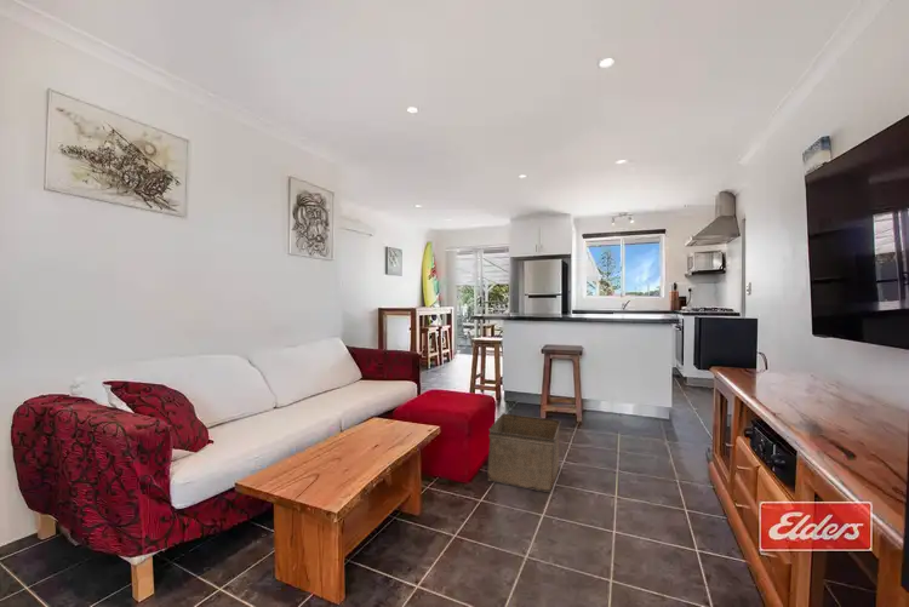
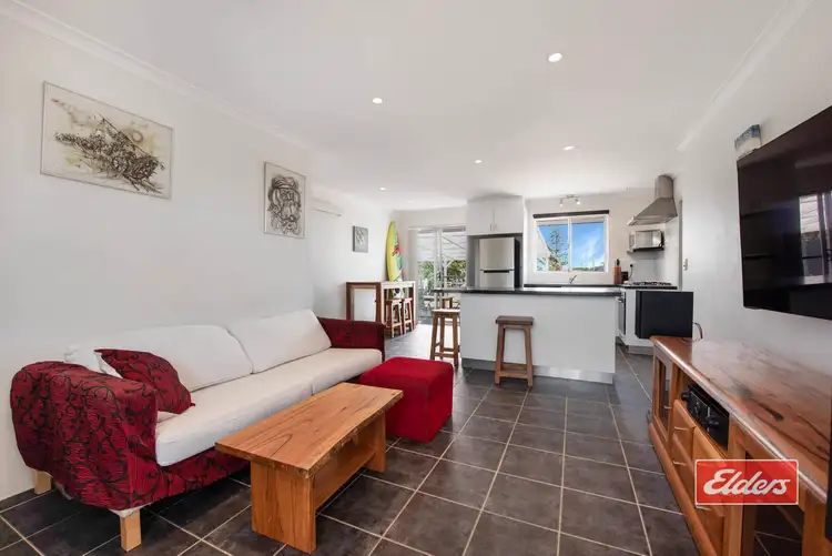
- storage bin [486,412,561,493]
